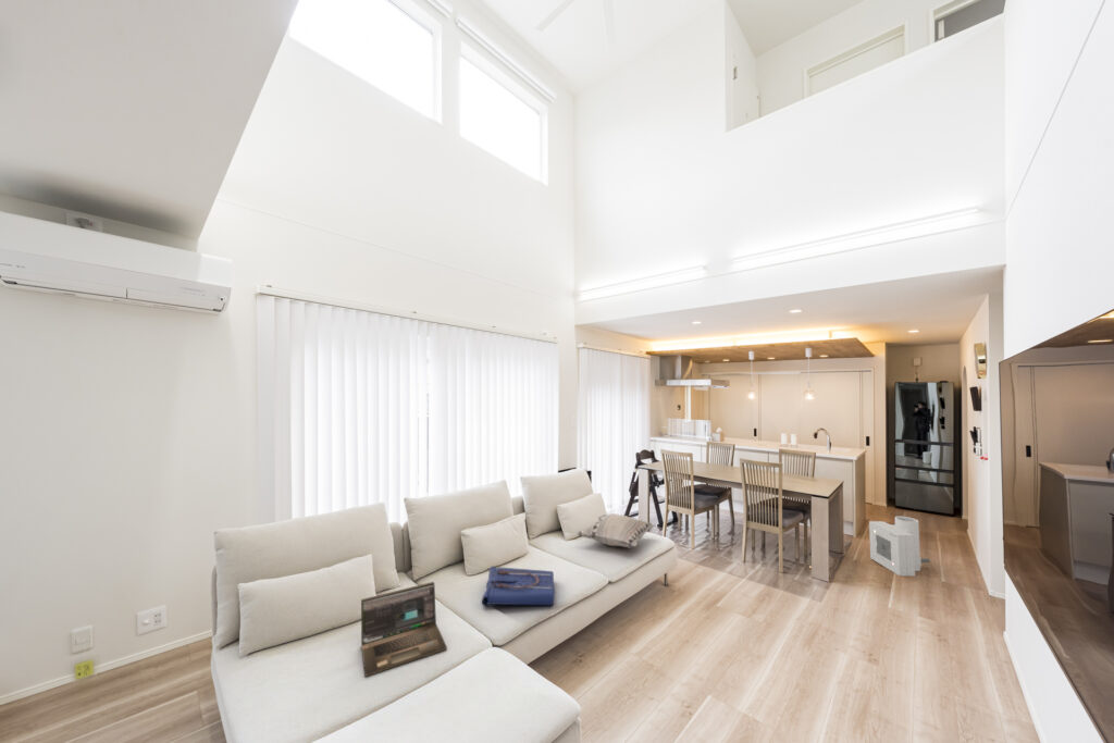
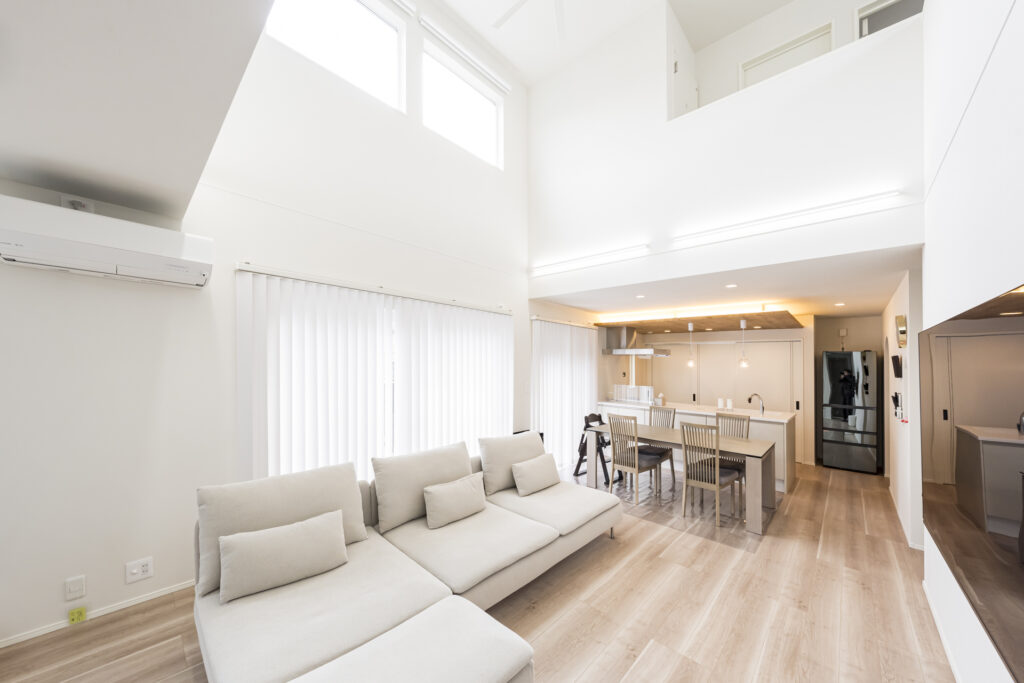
- decorative pillow [577,512,656,548]
- air purifier [868,516,931,577]
- tote bag [481,566,555,607]
- laptop [360,581,448,678]
